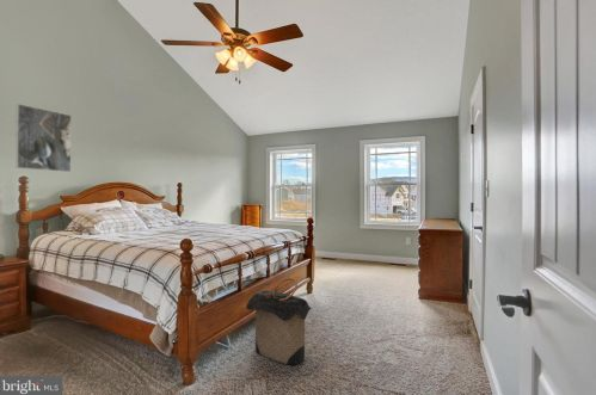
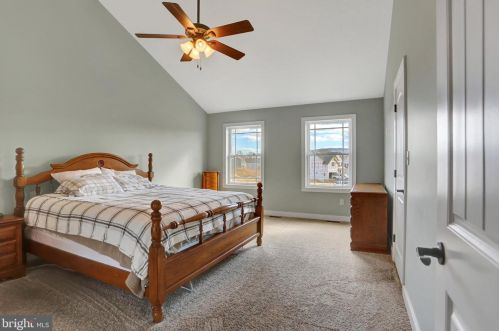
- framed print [14,103,73,173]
- laundry hamper [246,277,313,366]
